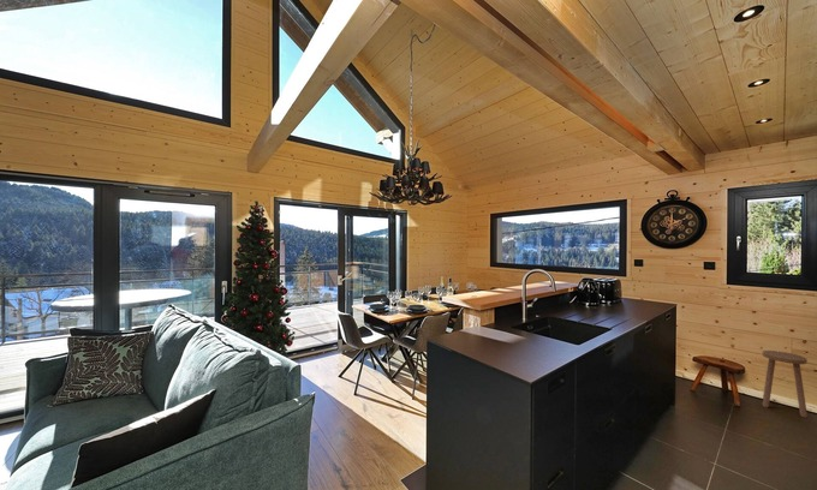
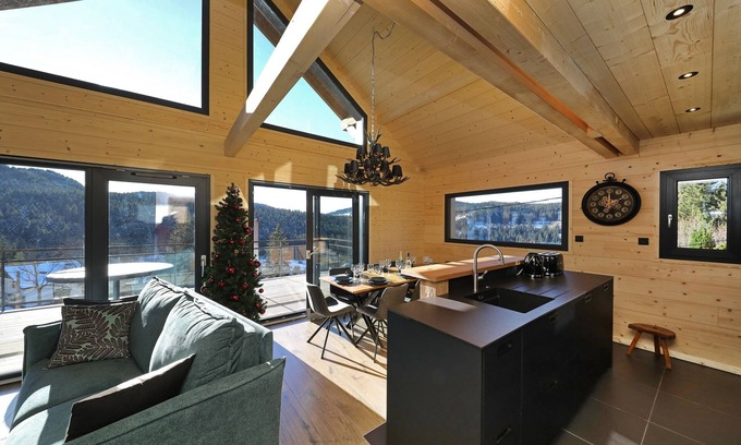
- stool [762,349,809,419]
